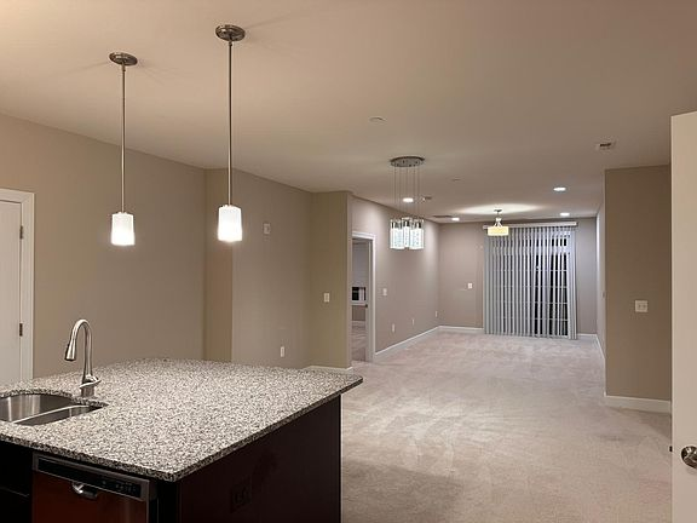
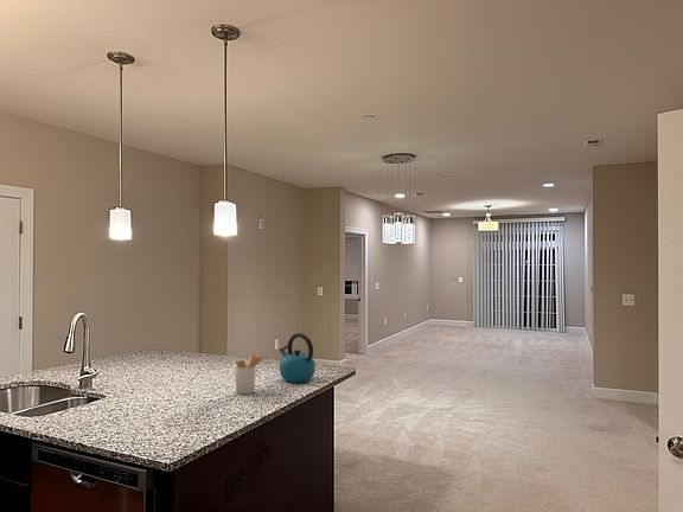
+ utensil holder [234,351,267,395]
+ kettle [279,332,317,384]
